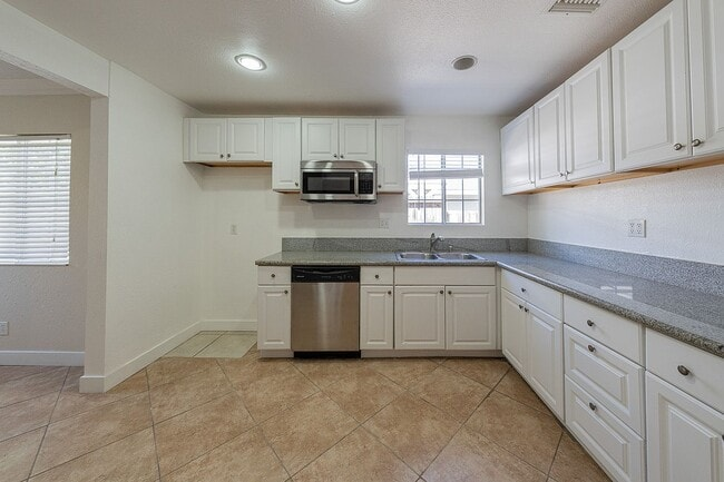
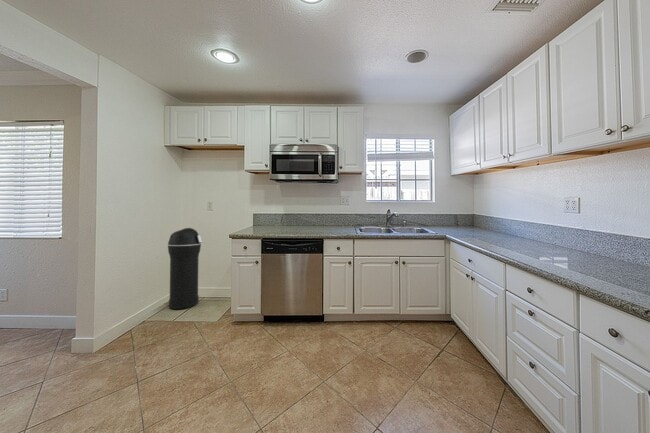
+ trash can [167,227,203,310]
